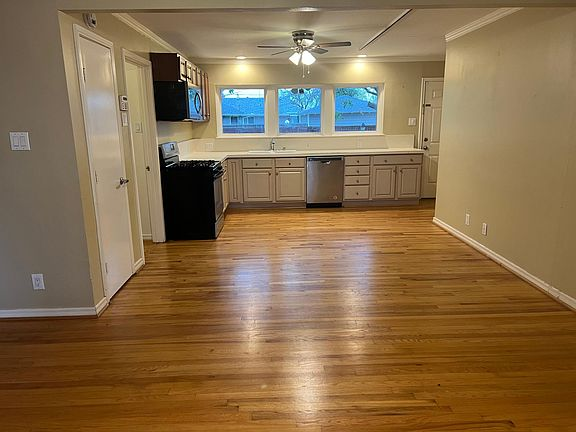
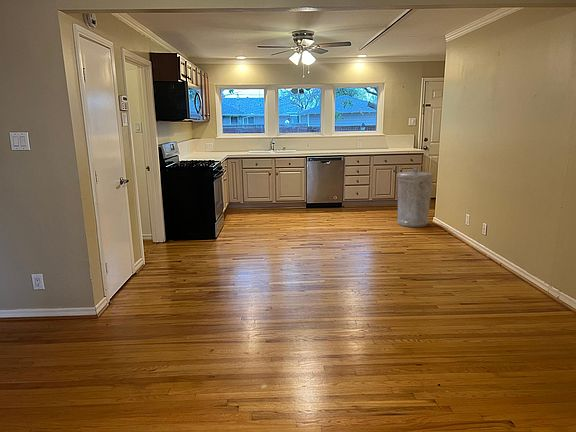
+ trash can [396,167,435,228]
